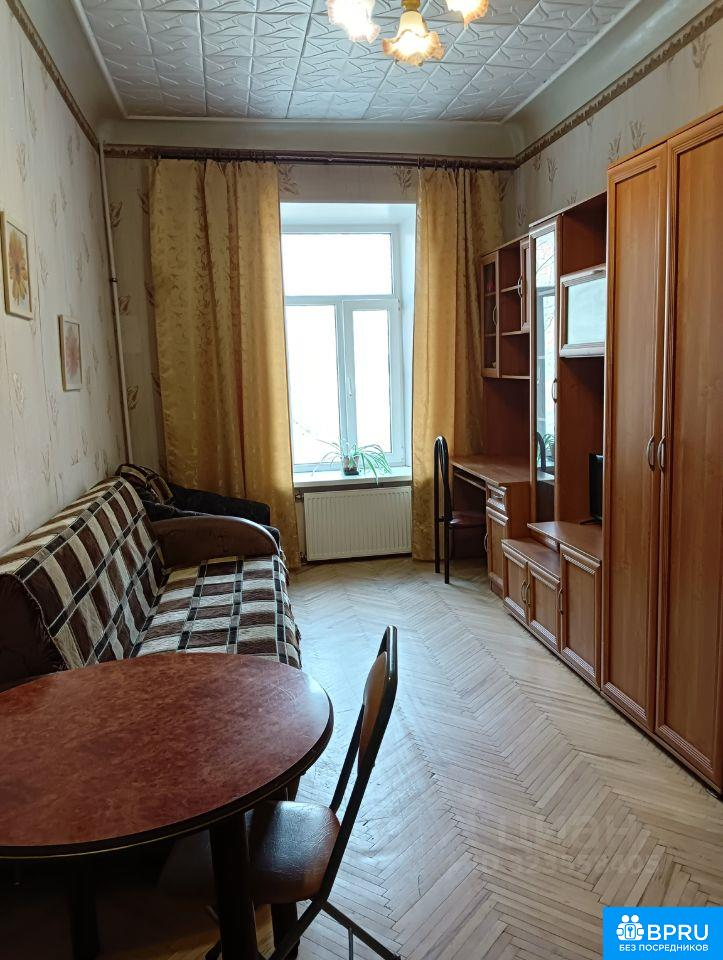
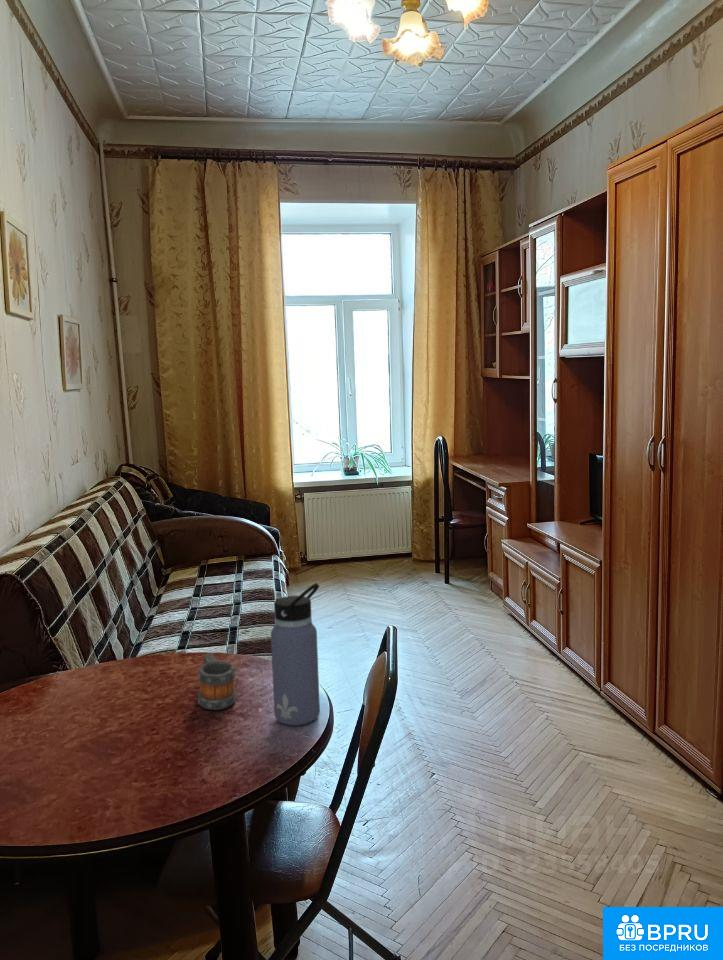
+ water bottle [270,582,321,727]
+ mug [197,652,237,711]
